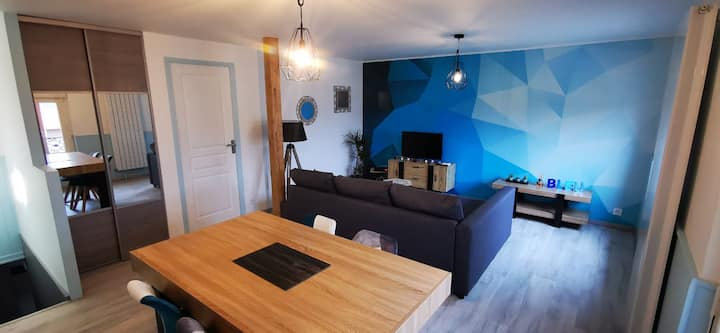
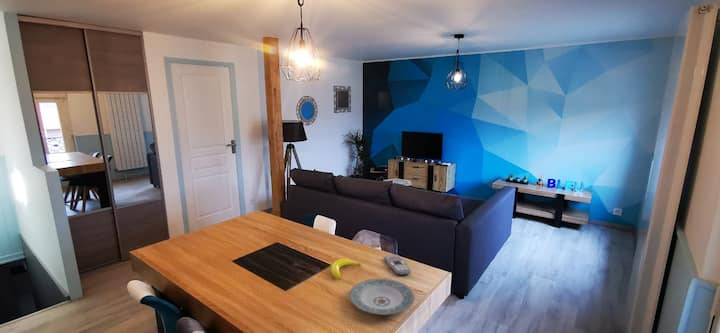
+ plate [348,278,415,316]
+ remote control [383,254,412,276]
+ banana [330,257,363,279]
